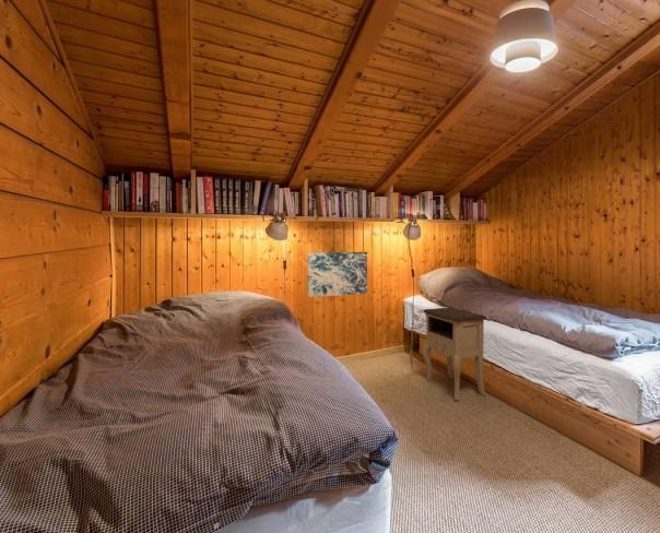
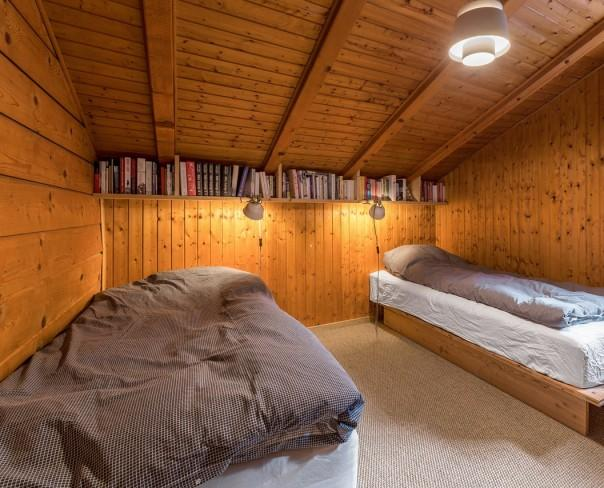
- nightstand [421,307,487,401]
- wall art [306,251,368,298]
